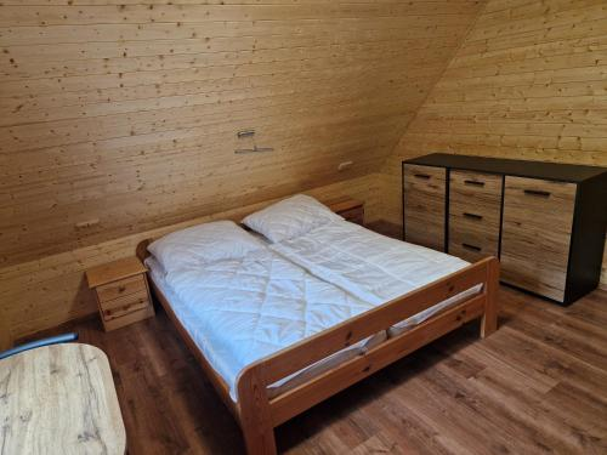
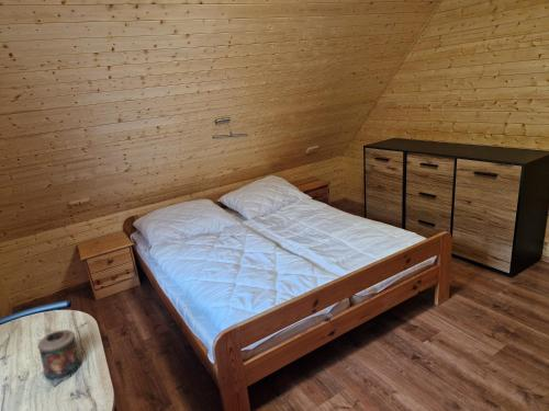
+ candle [37,329,82,388]
